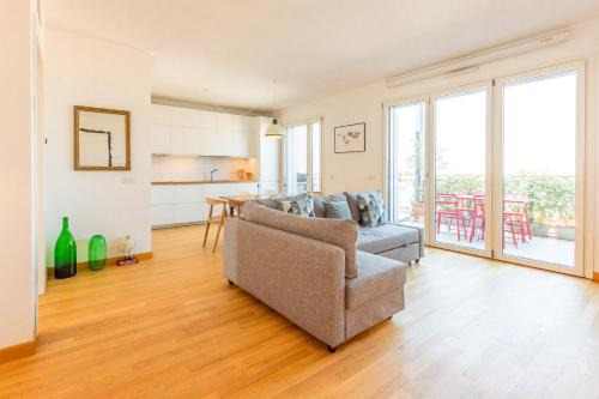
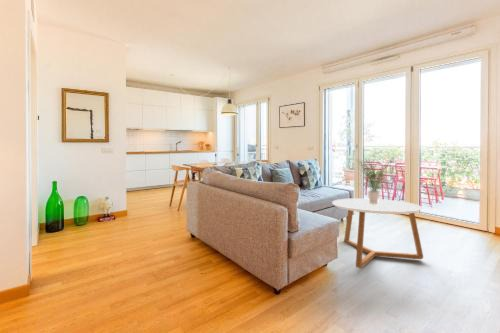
+ potted plant [354,156,396,203]
+ coffee table [331,197,424,269]
